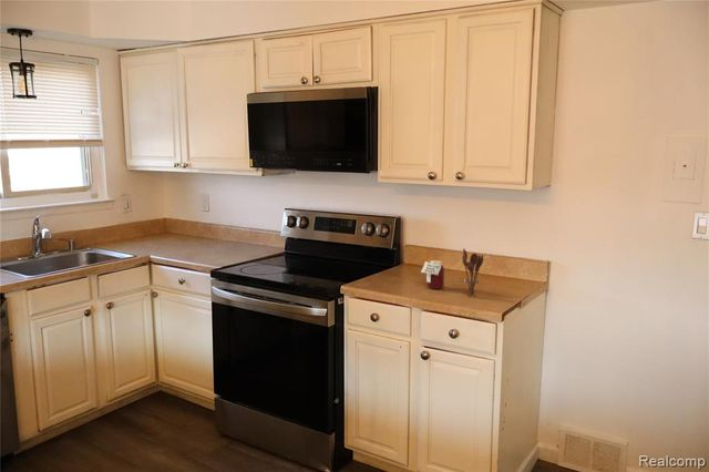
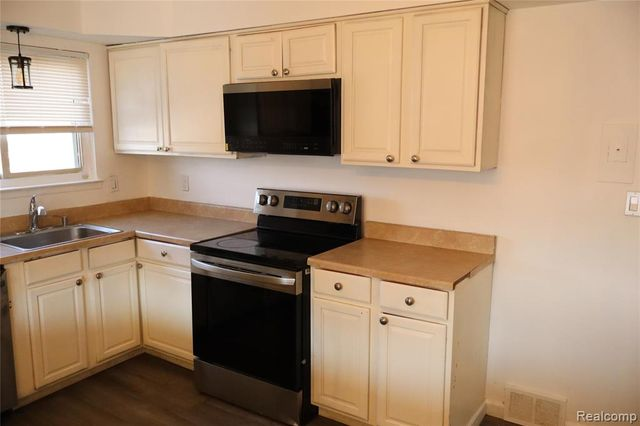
- jar [420,259,445,290]
- utensil holder [461,247,484,297]
